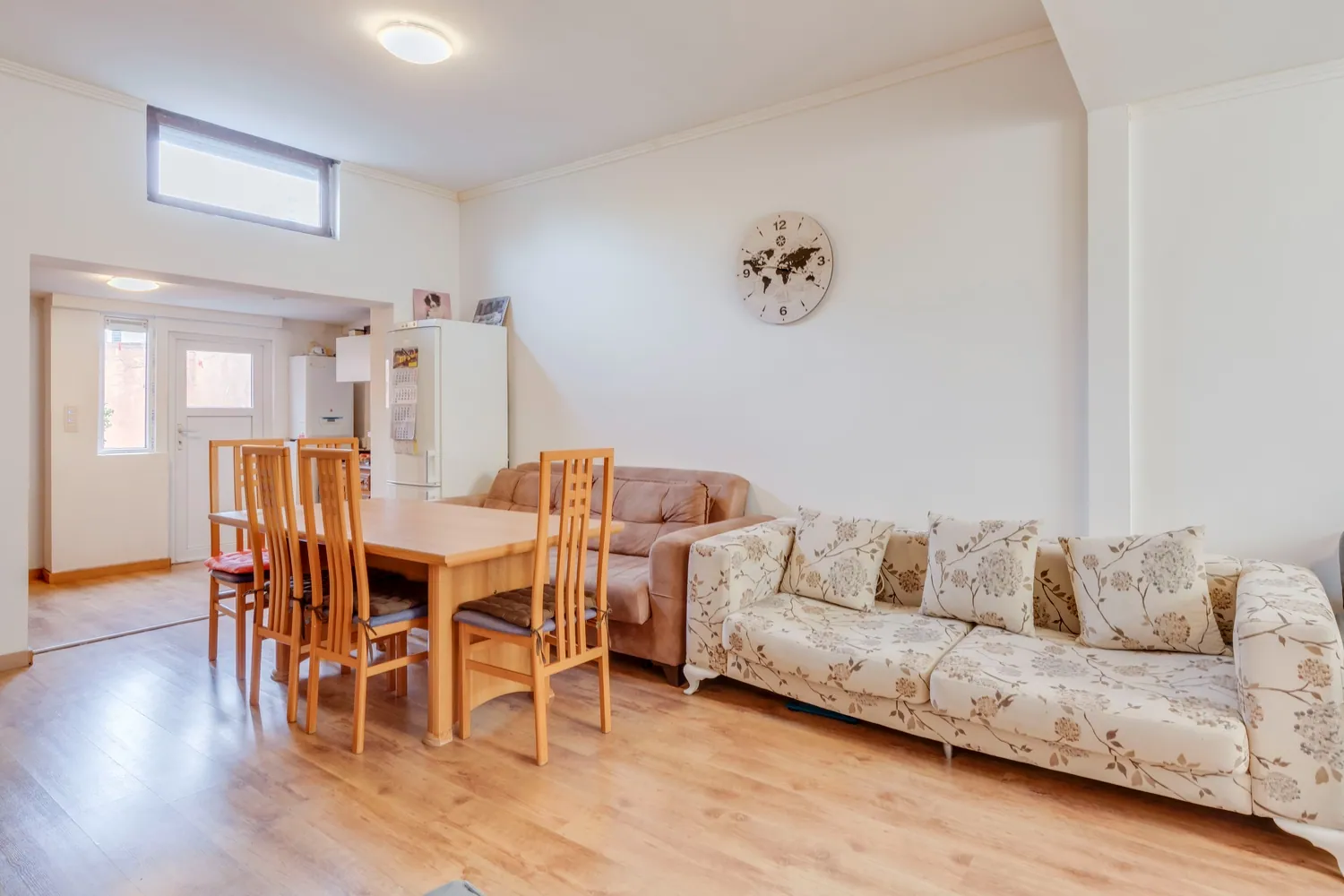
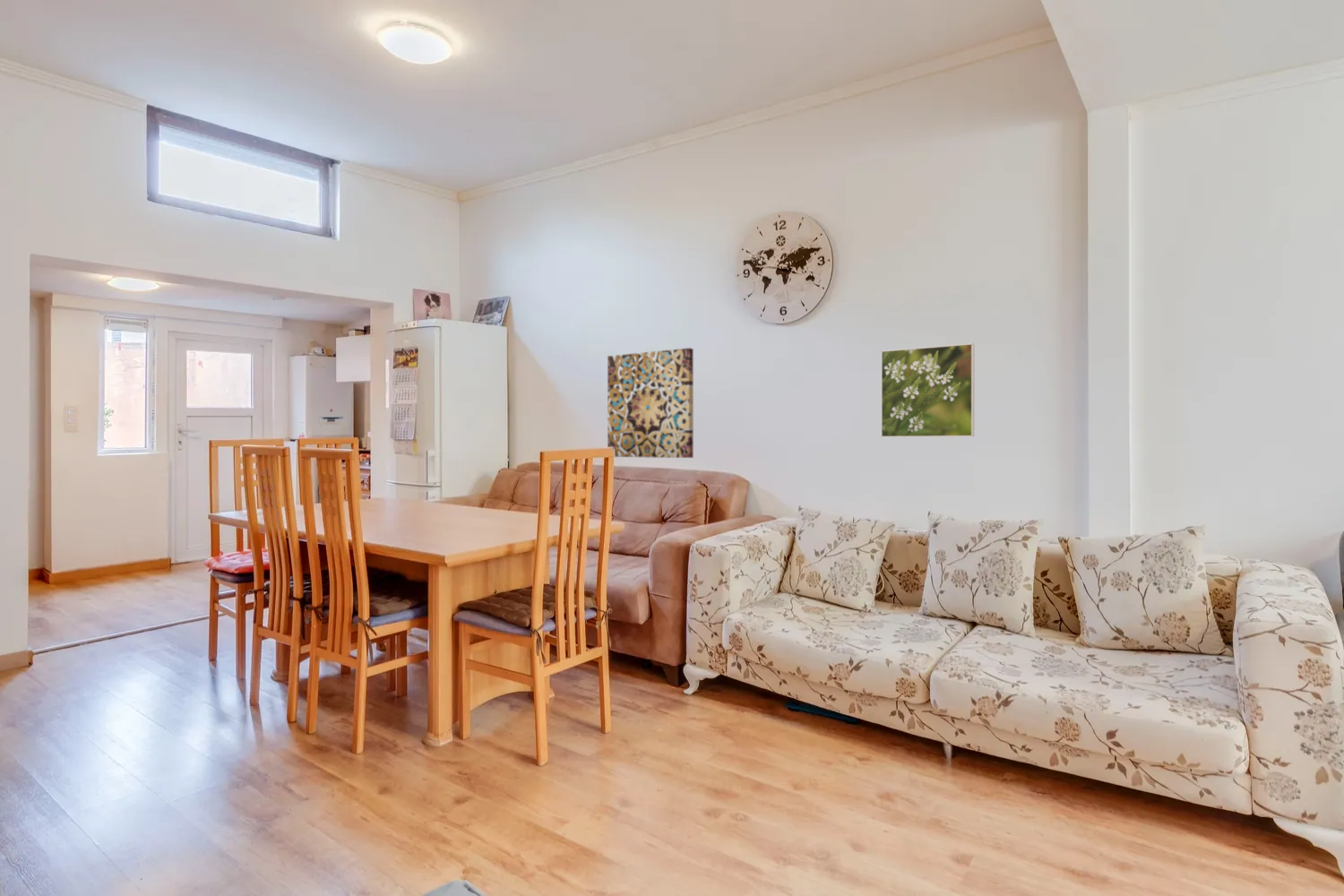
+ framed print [880,342,975,438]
+ wall art [607,347,694,459]
